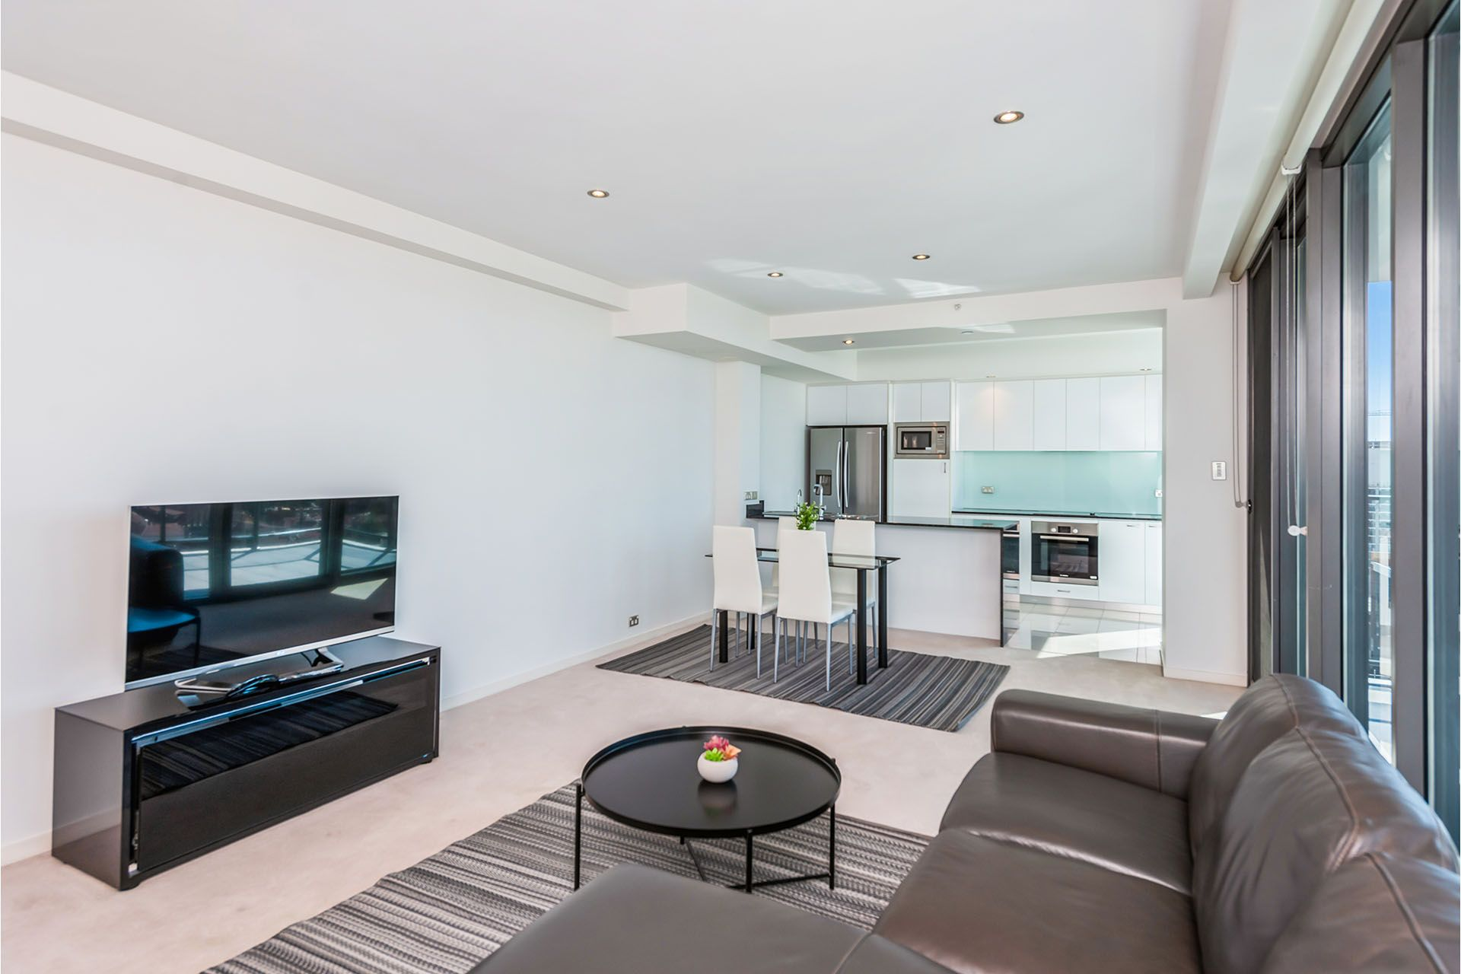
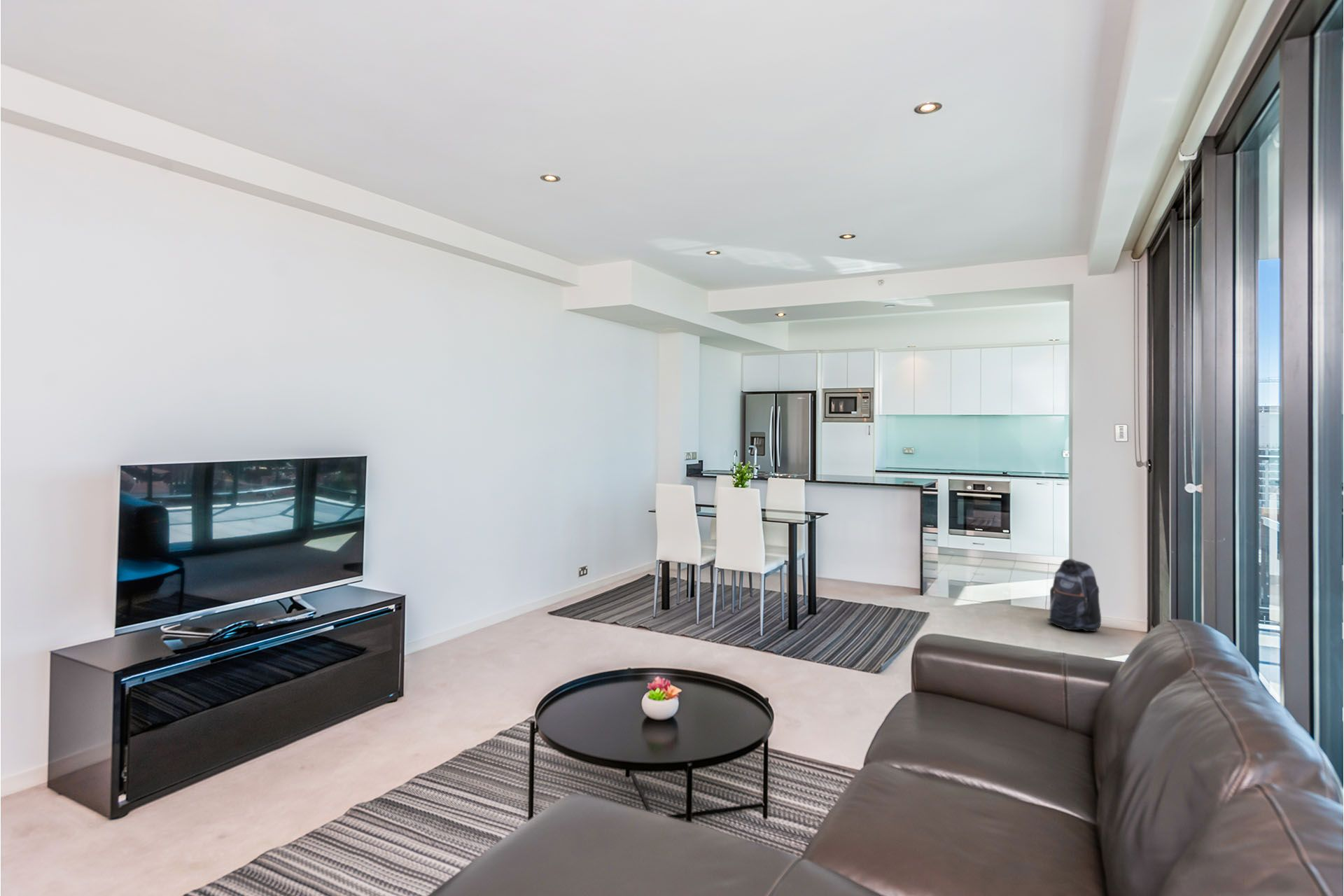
+ backpack [1046,558,1102,632]
